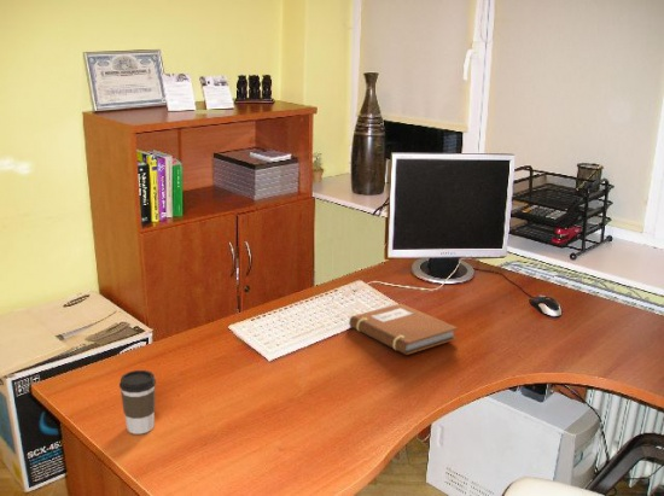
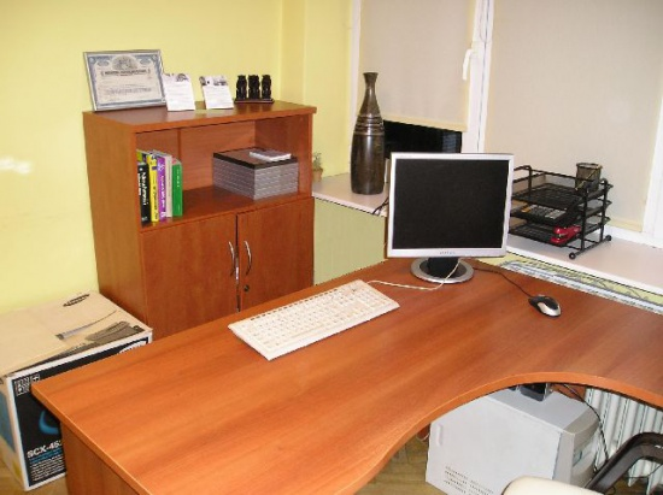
- coffee cup [118,369,157,436]
- notebook [348,303,459,356]
